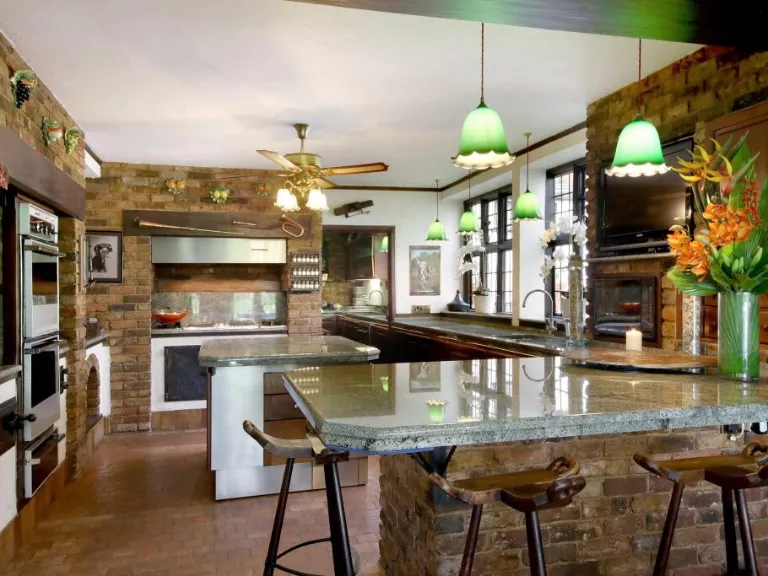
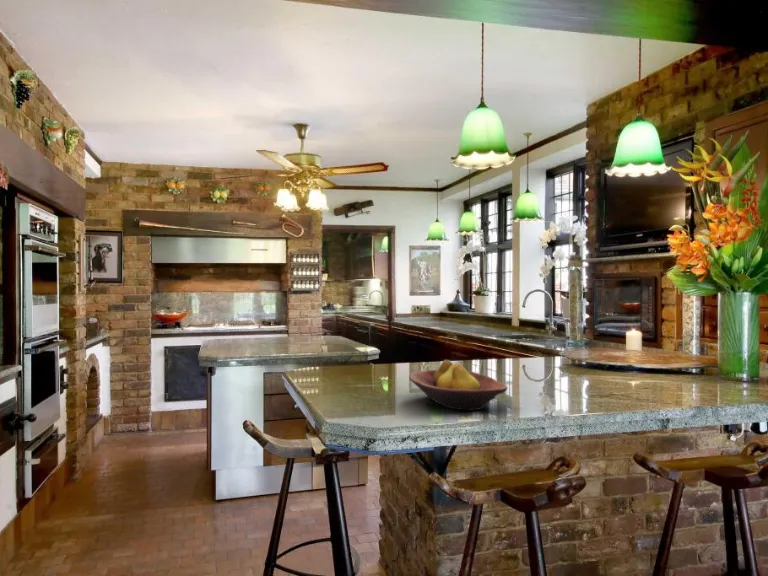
+ fruit bowl [408,359,508,411]
